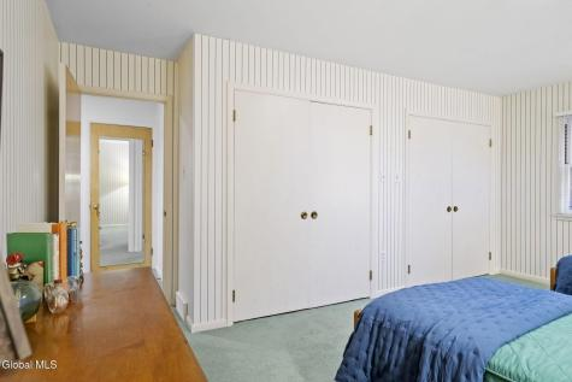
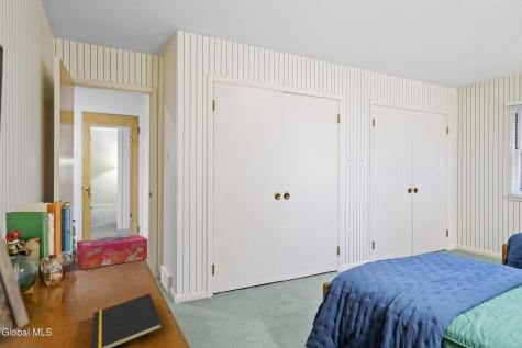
+ notepad [91,292,164,348]
+ tissue box [76,234,148,270]
